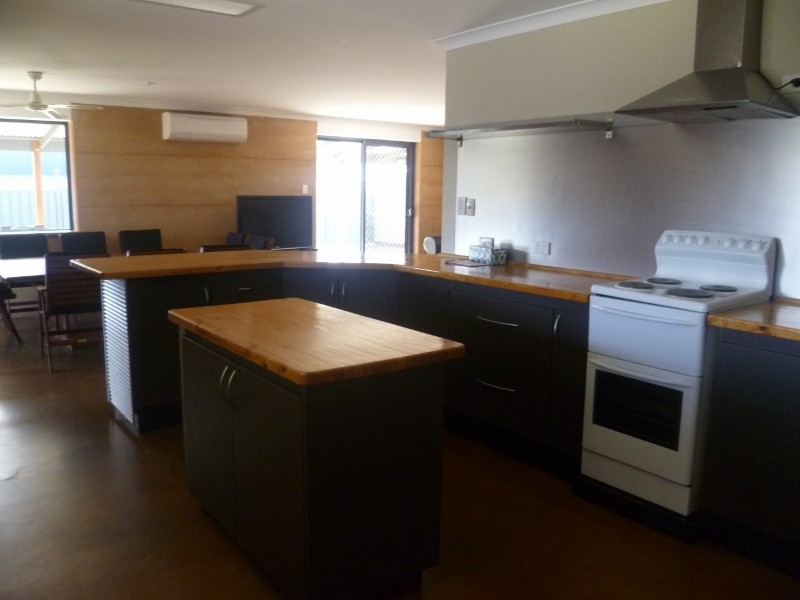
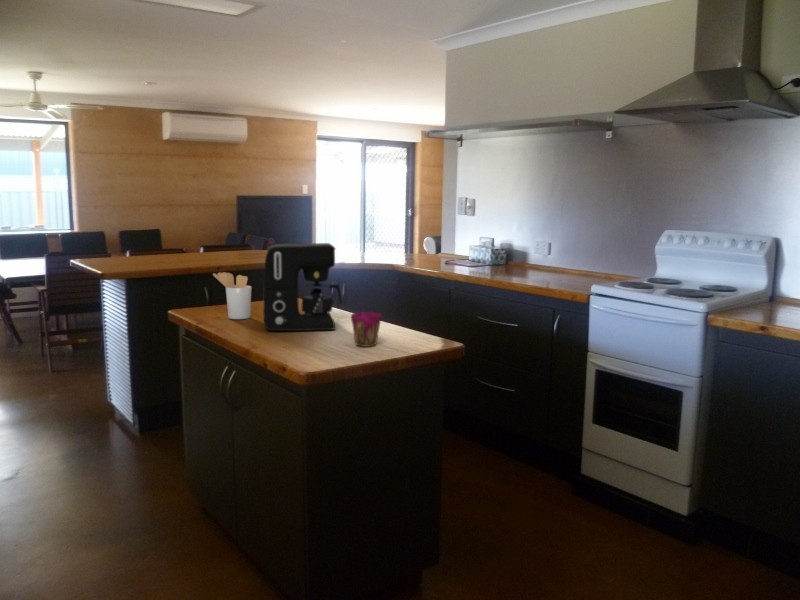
+ utensil holder [212,271,252,320]
+ cup [350,311,382,348]
+ coffee maker [262,242,343,332]
